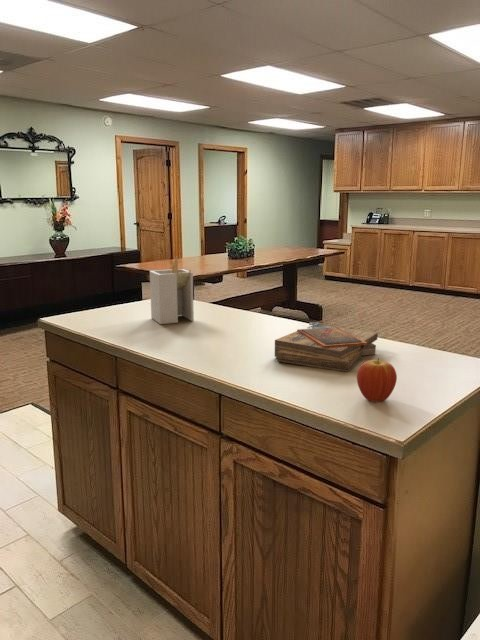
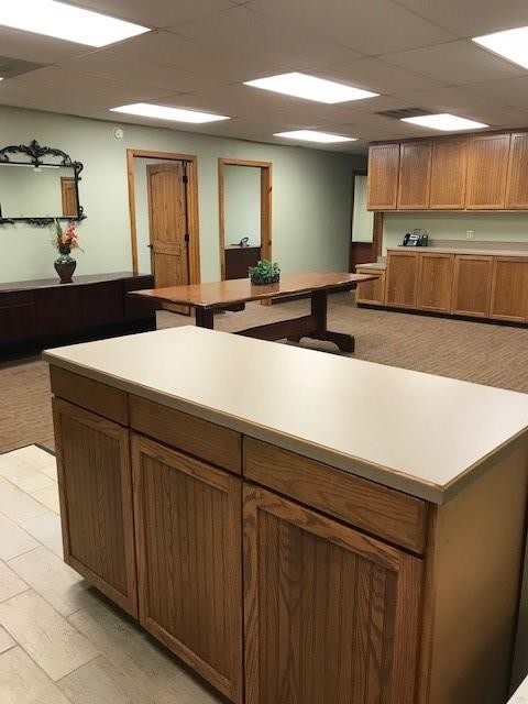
- utensil holder [149,256,195,325]
- clipboard [274,321,379,373]
- fruit [356,357,398,403]
